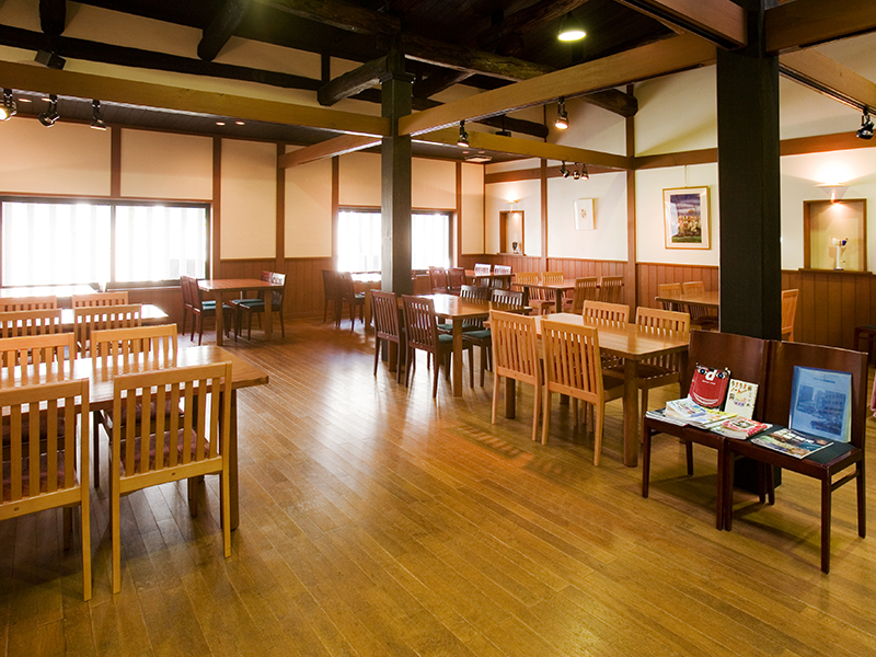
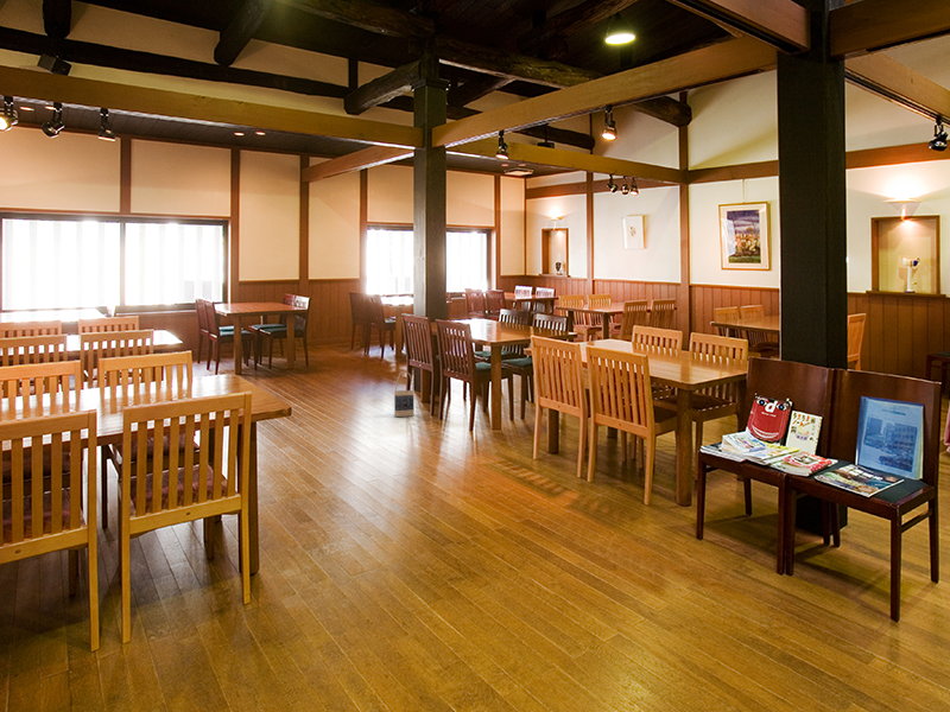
+ bag [393,370,416,418]
